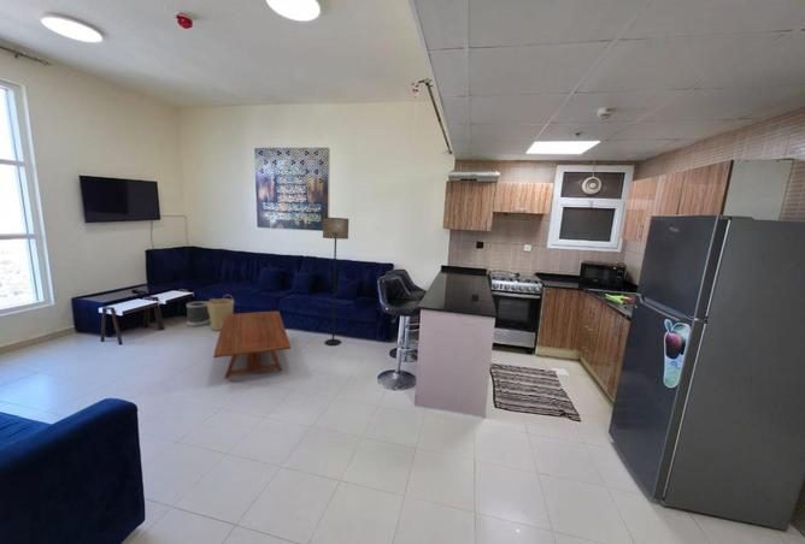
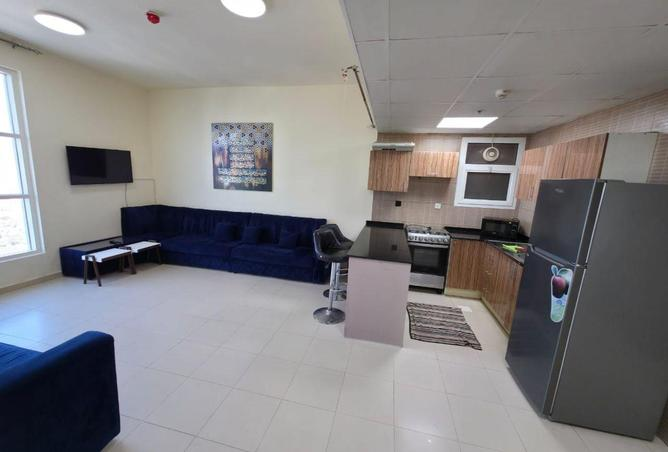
- coffee table [212,309,292,379]
- basket [207,294,235,332]
- floor lamp [322,217,349,347]
- wastebasket [186,300,210,327]
